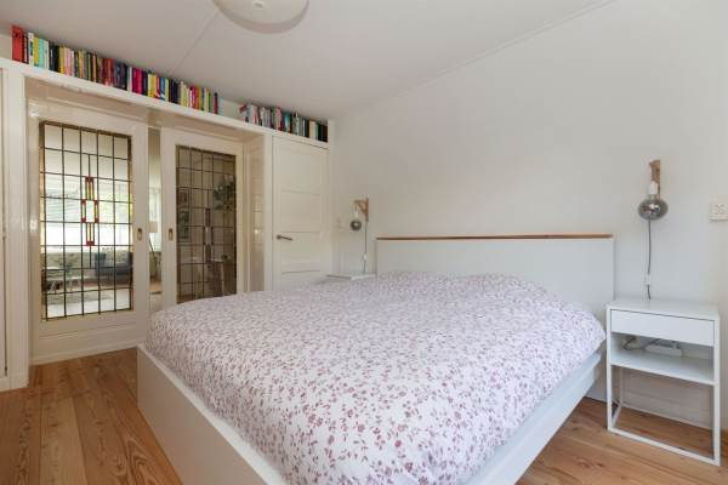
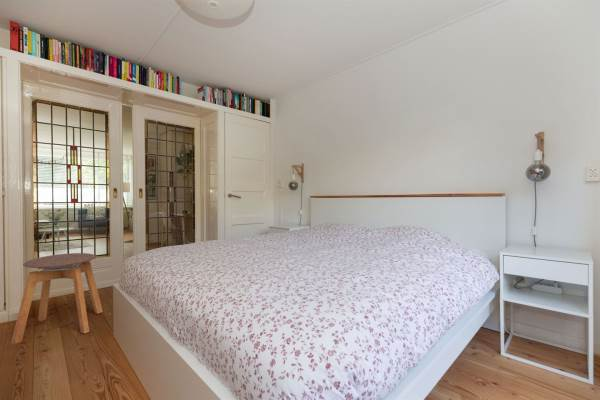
+ stool [10,252,104,345]
